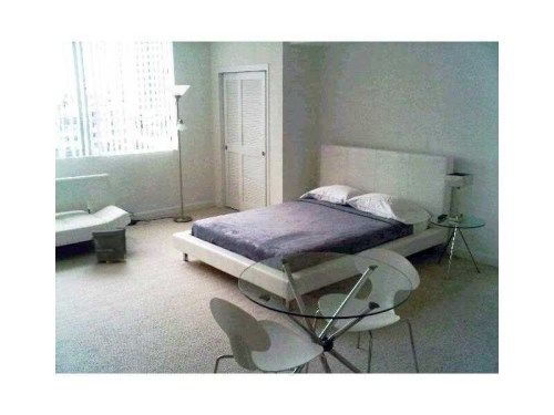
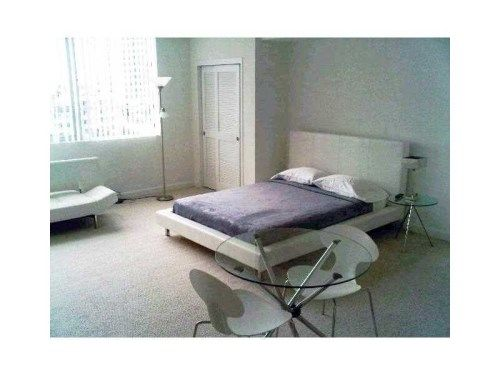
- bag [90,226,127,263]
